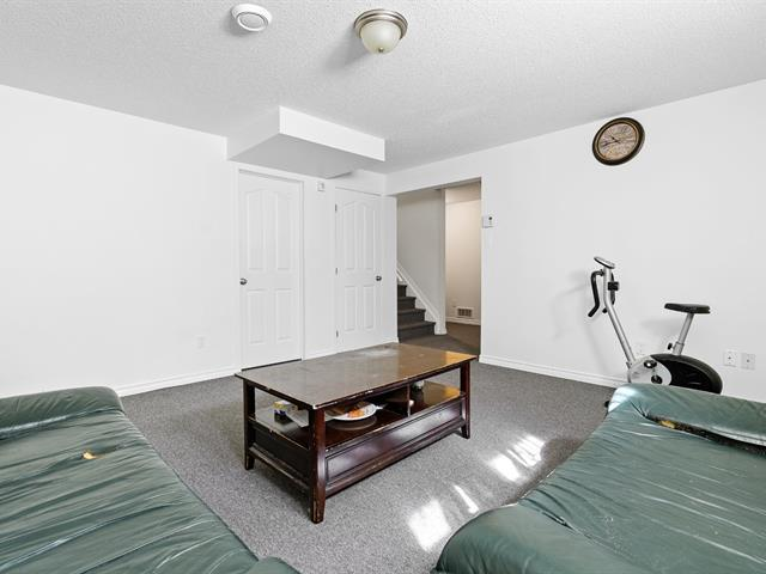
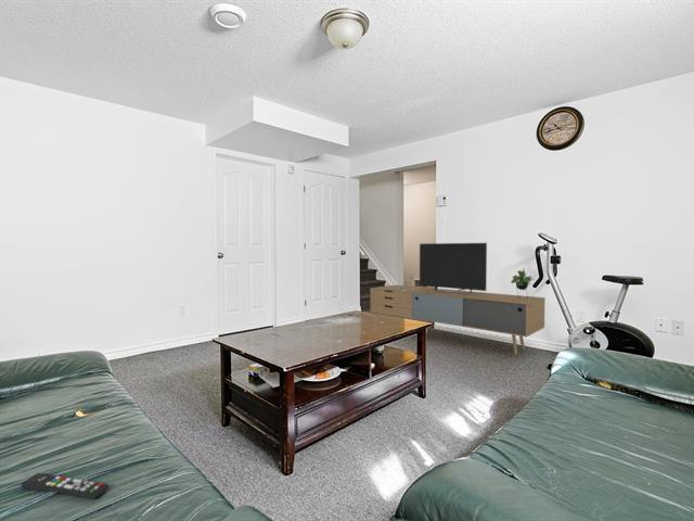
+ media console [370,242,547,356]
+ remote control [20,472,110,500]
